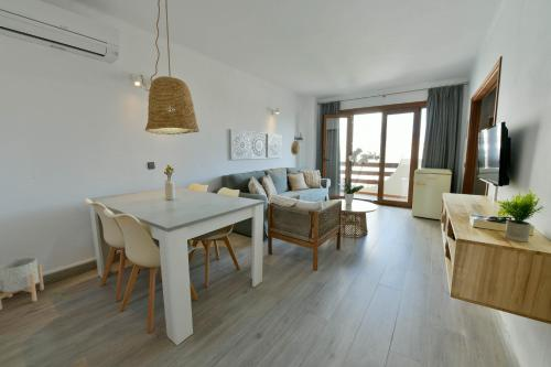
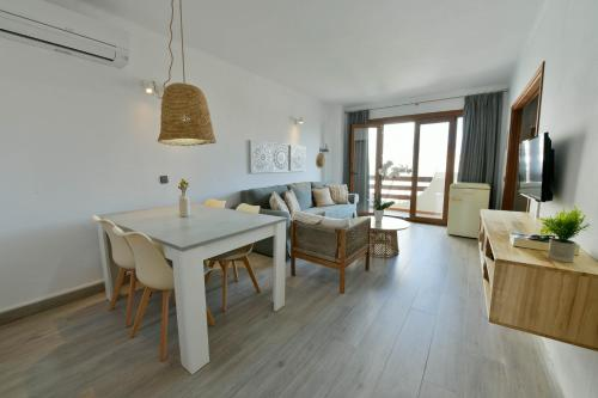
- planter [0,257,45,311]
